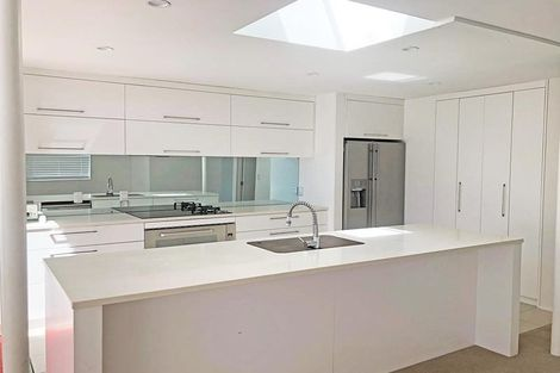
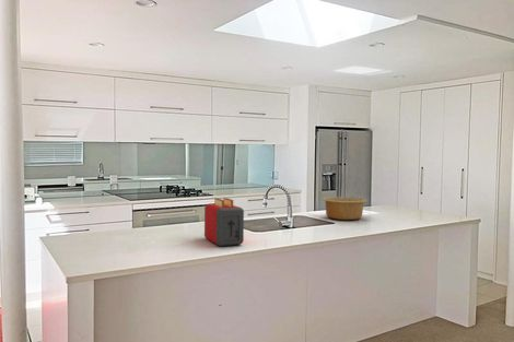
+ toaster [203,197,245,247]
+ bowl [322,196,367,221]
